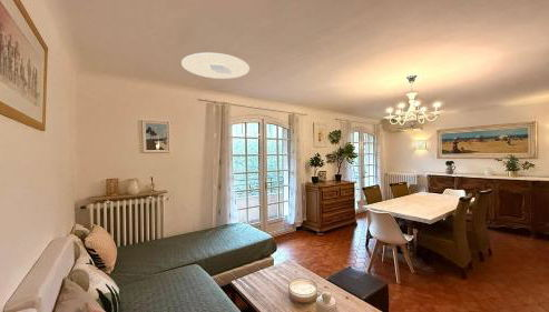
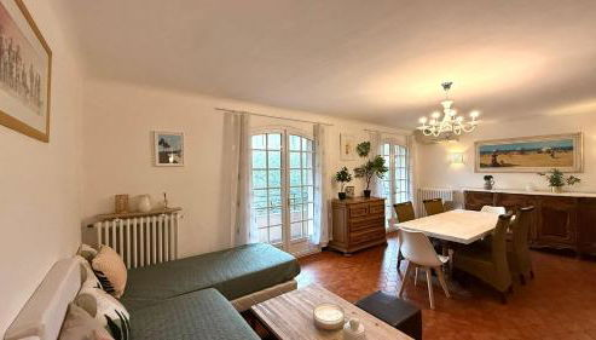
- ceiling light [180,52,251,80]
